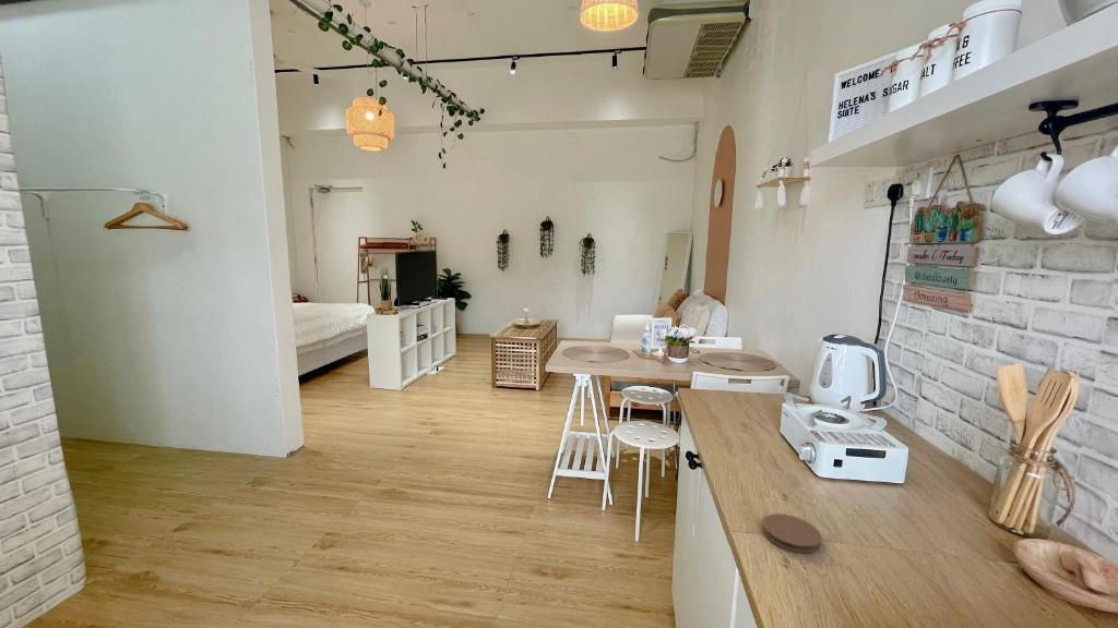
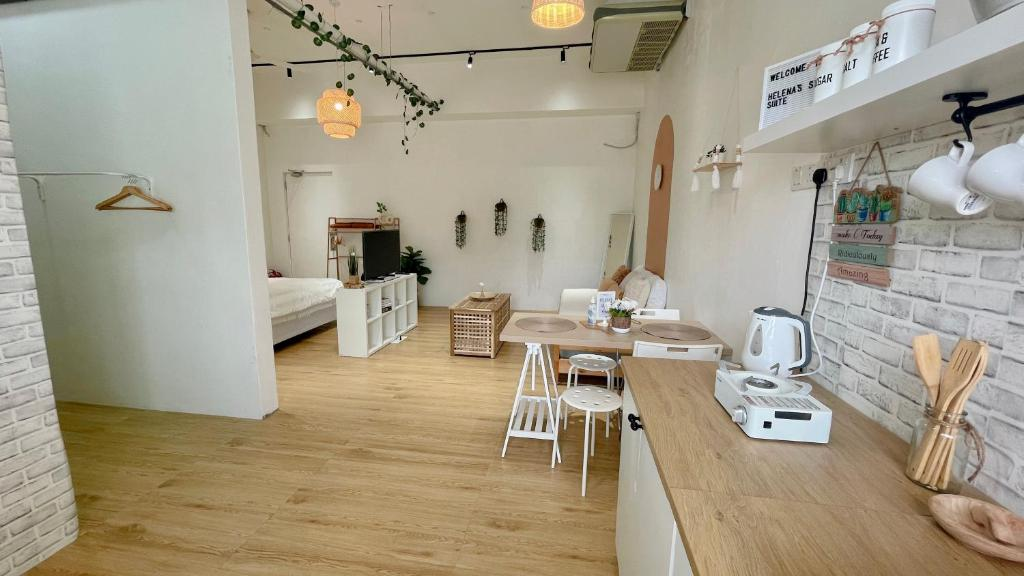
- coaster [762,512,823,554]
